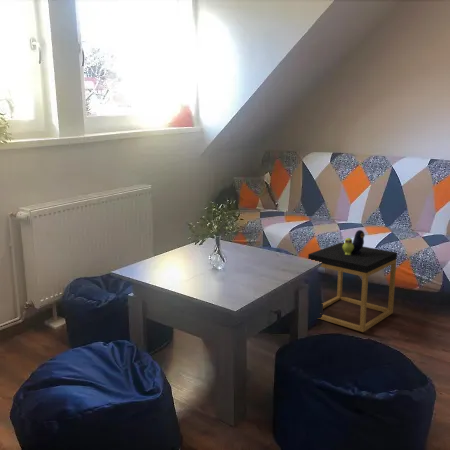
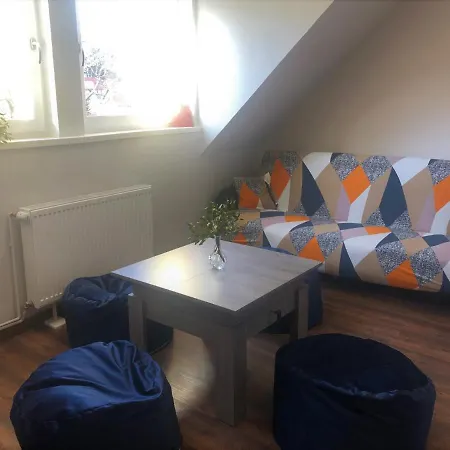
- side table [307,229,398,333]
